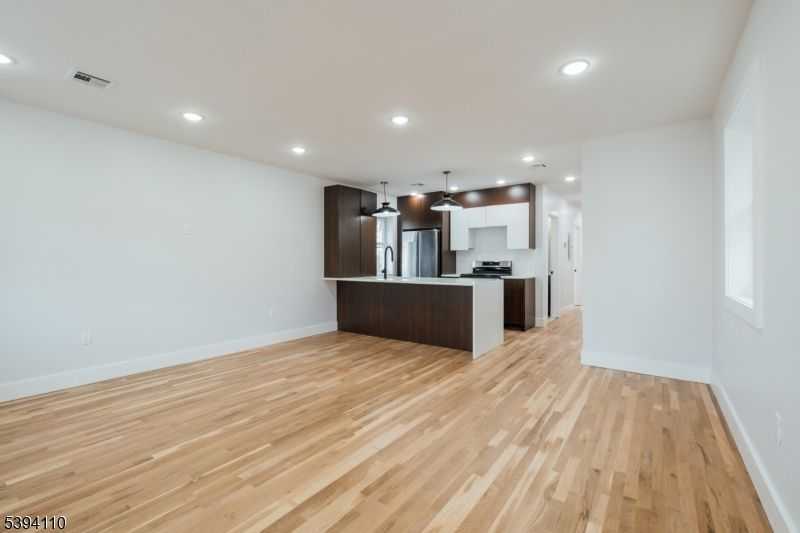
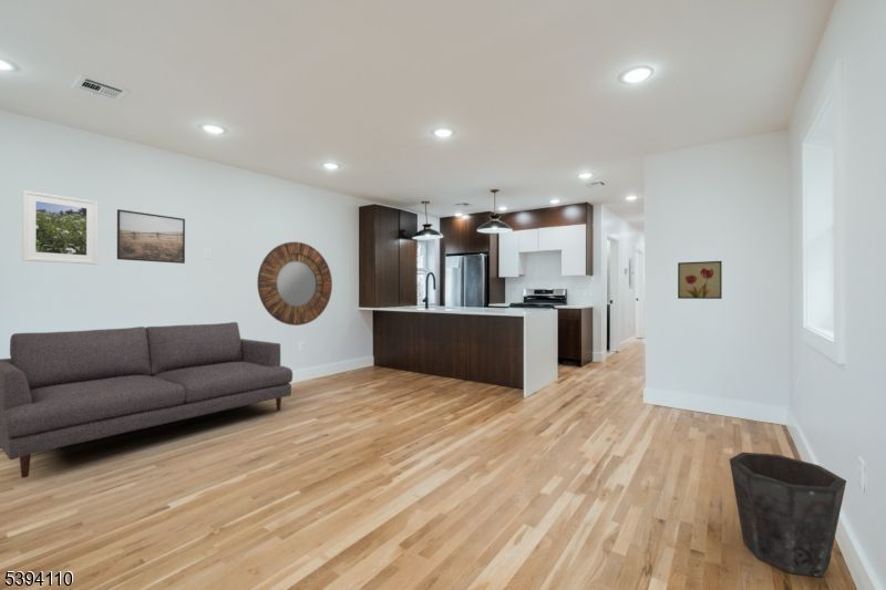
+ home mirror [256,241,333,327]
+ waste bin [729,452,847,578]
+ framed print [21,189,99,266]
+ sofa [0,321,293,479]
+ wall art [677,260,723,300]
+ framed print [116,208,186,265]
